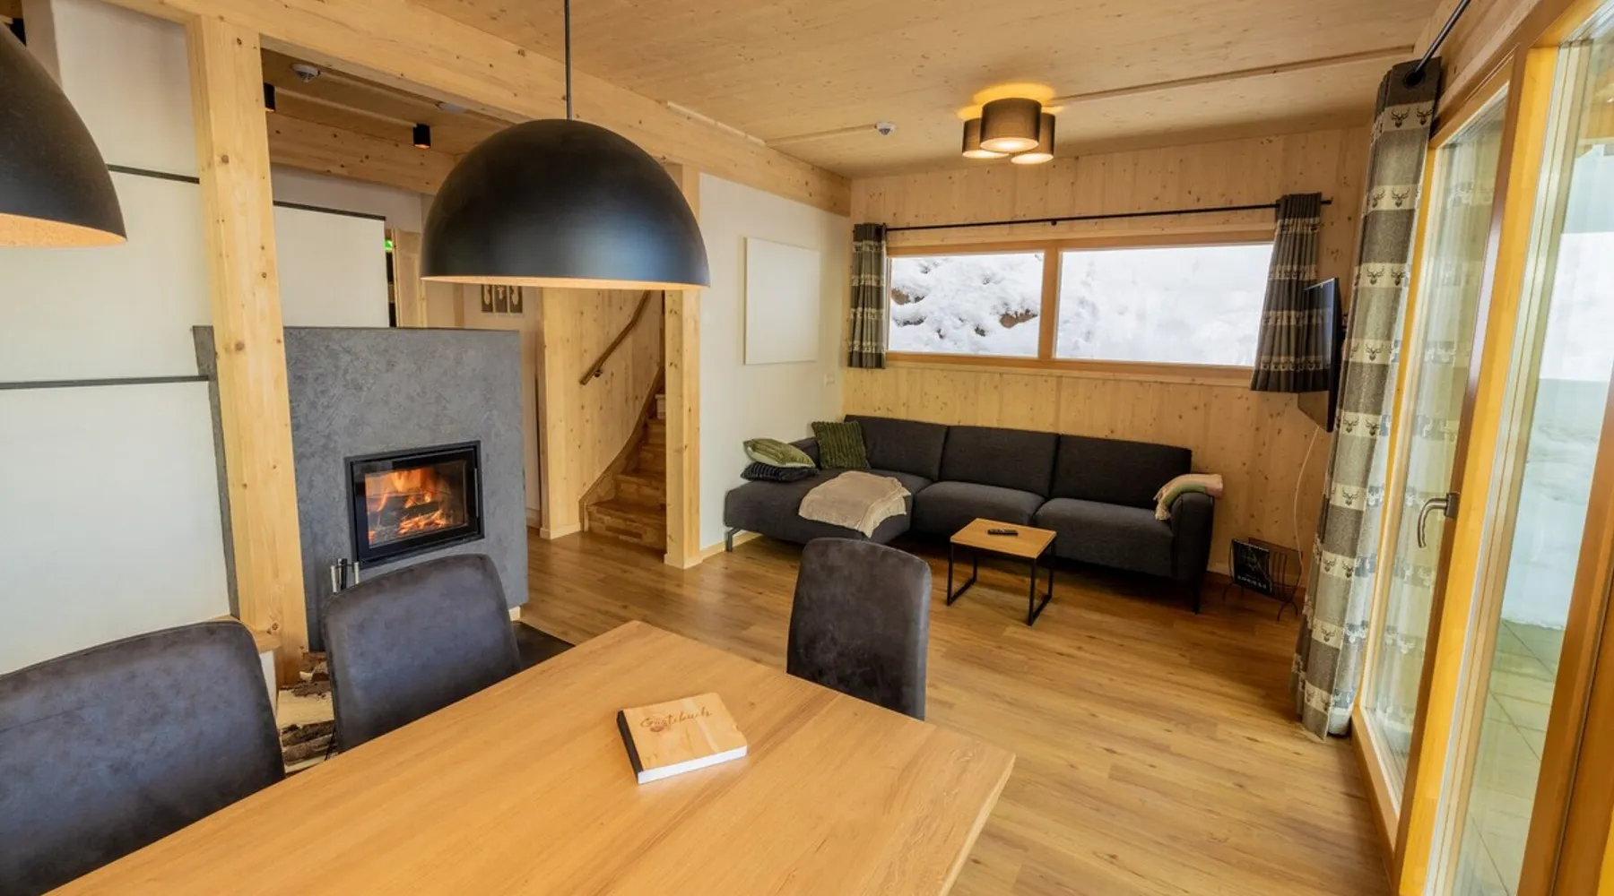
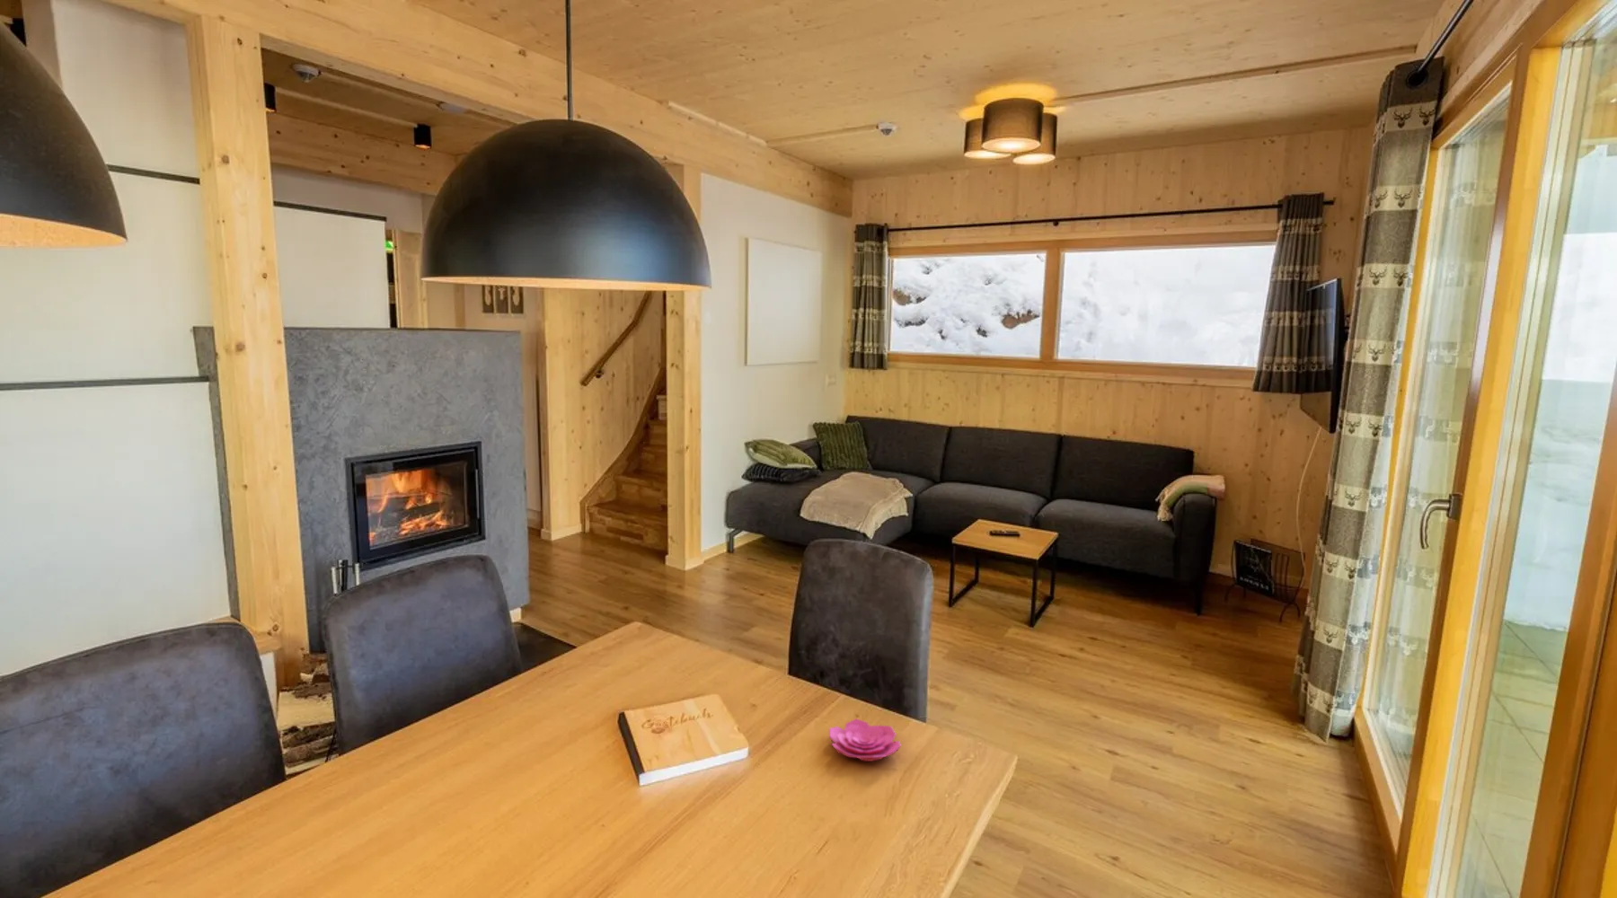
+ flower [828,718,901,762]
